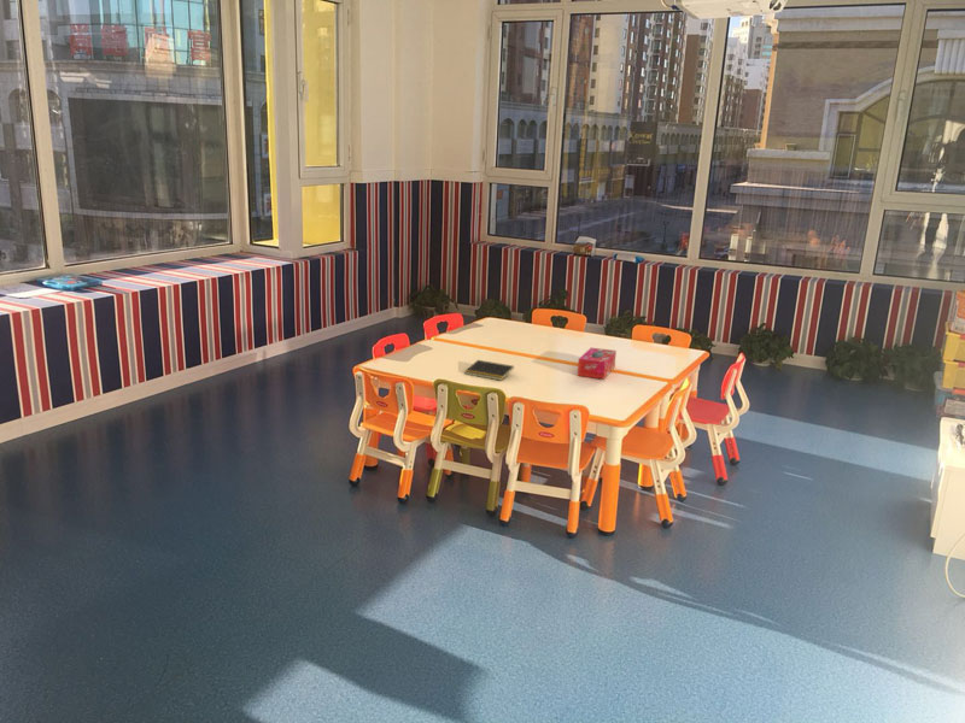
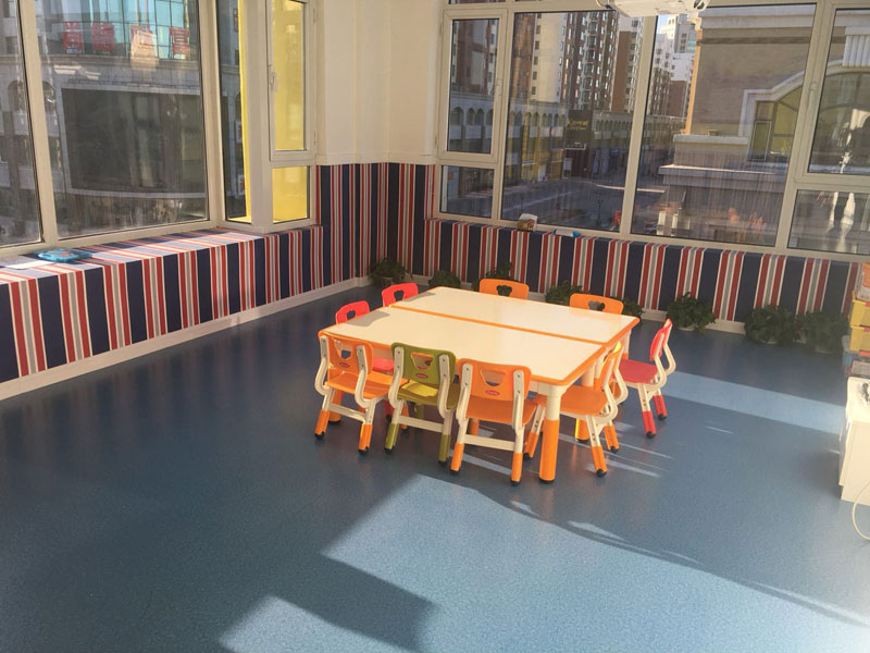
- tissue box [577,347,618,381]
- notepad [463,359,515,382]
